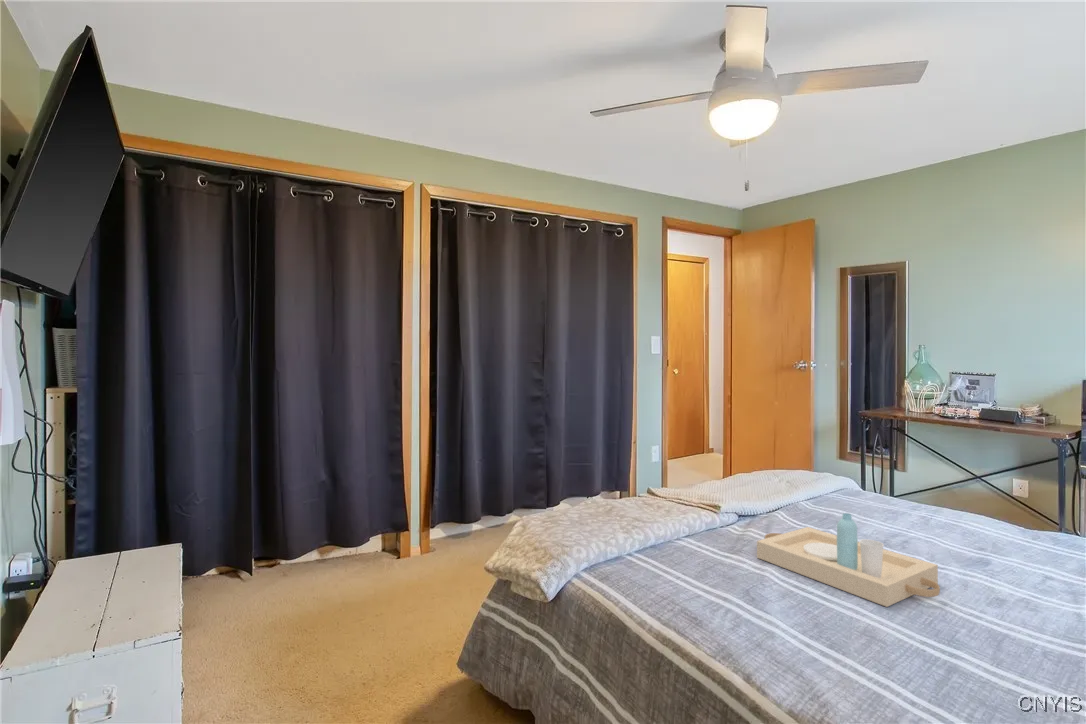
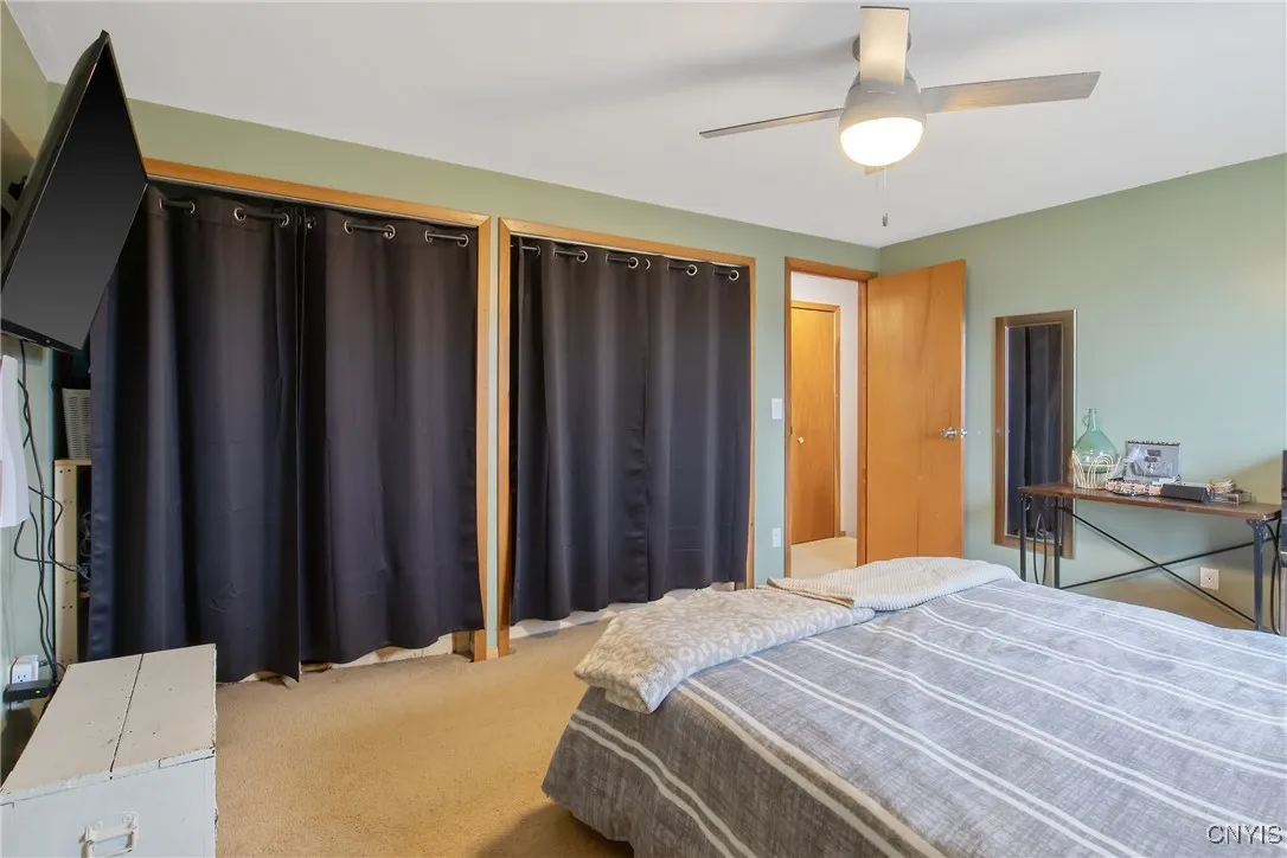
- serving tray [756,512,941,608]
